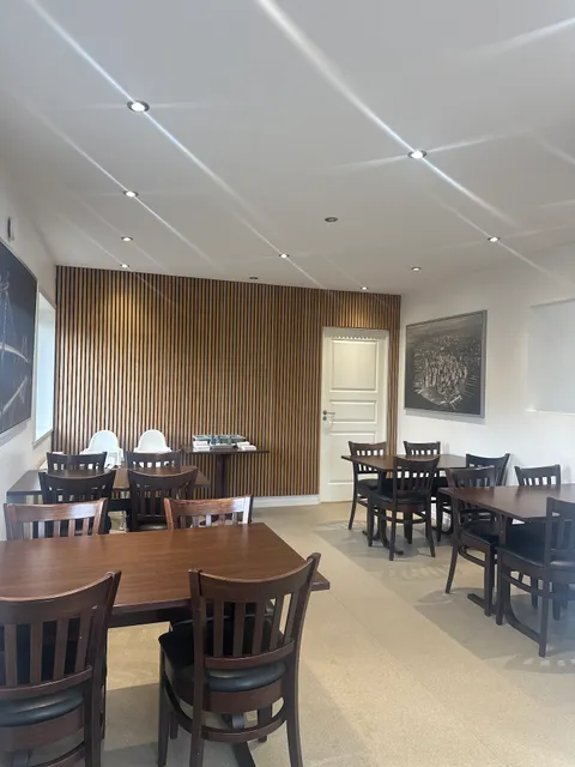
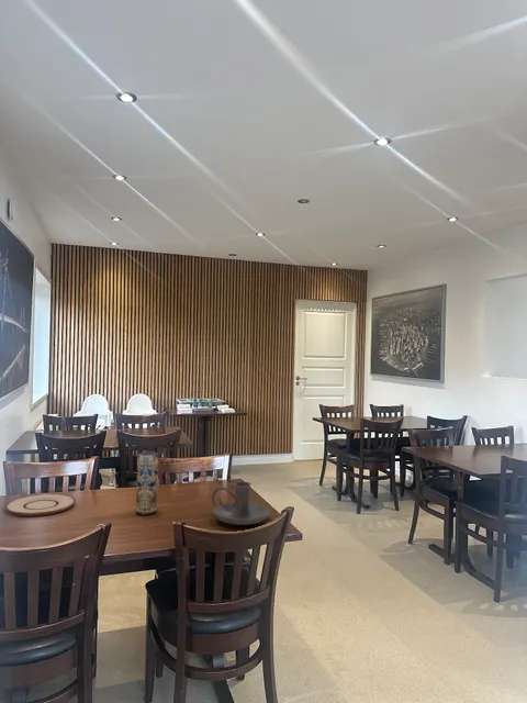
+ vase [135,450,159,516]
+ candle holder [211,481,270,526]
+ plate [4,493,77,517]
